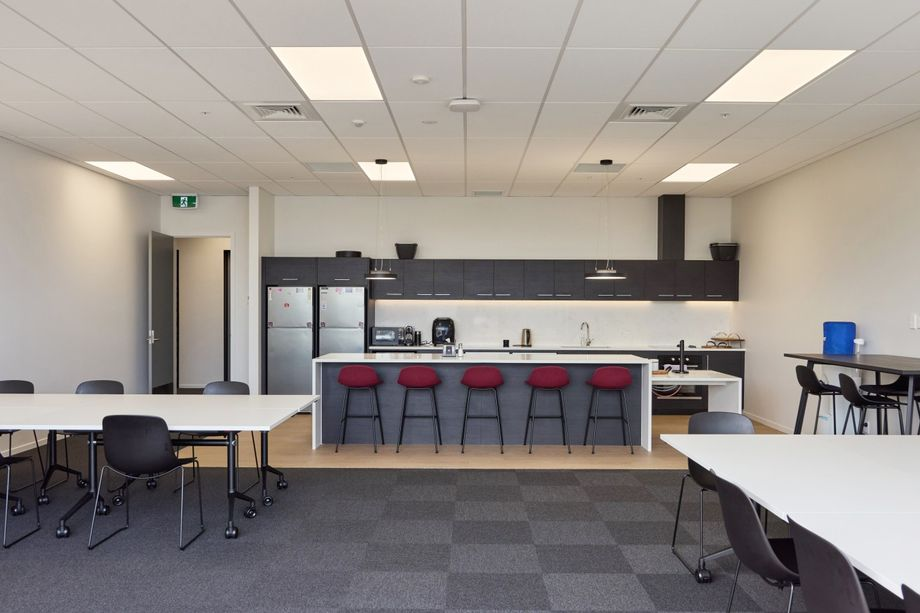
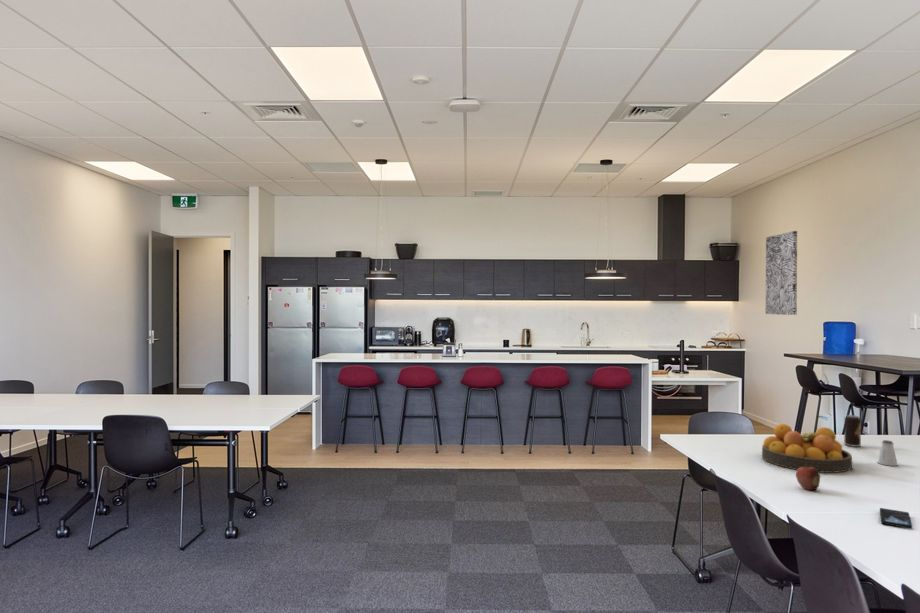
+ fruit bowl [761,423,853,474]
+ fruit [795,463,821,492]
+ wall art [765,230,798,316]
+ smartphone [879,507,913,530]
+ beverage can [843,414,862,448]
+ saltshaker [877,439,899,467]
